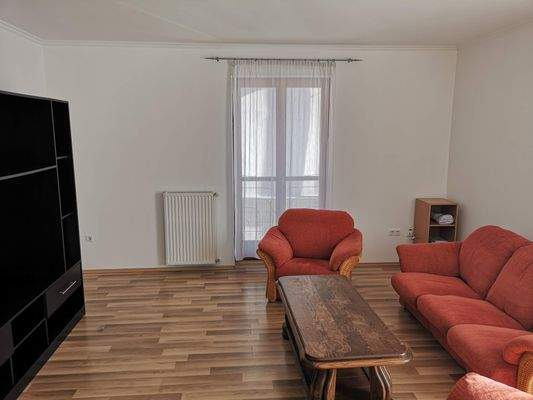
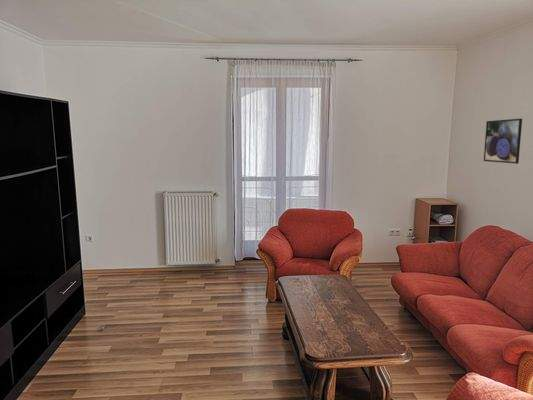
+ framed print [483,118,523,165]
